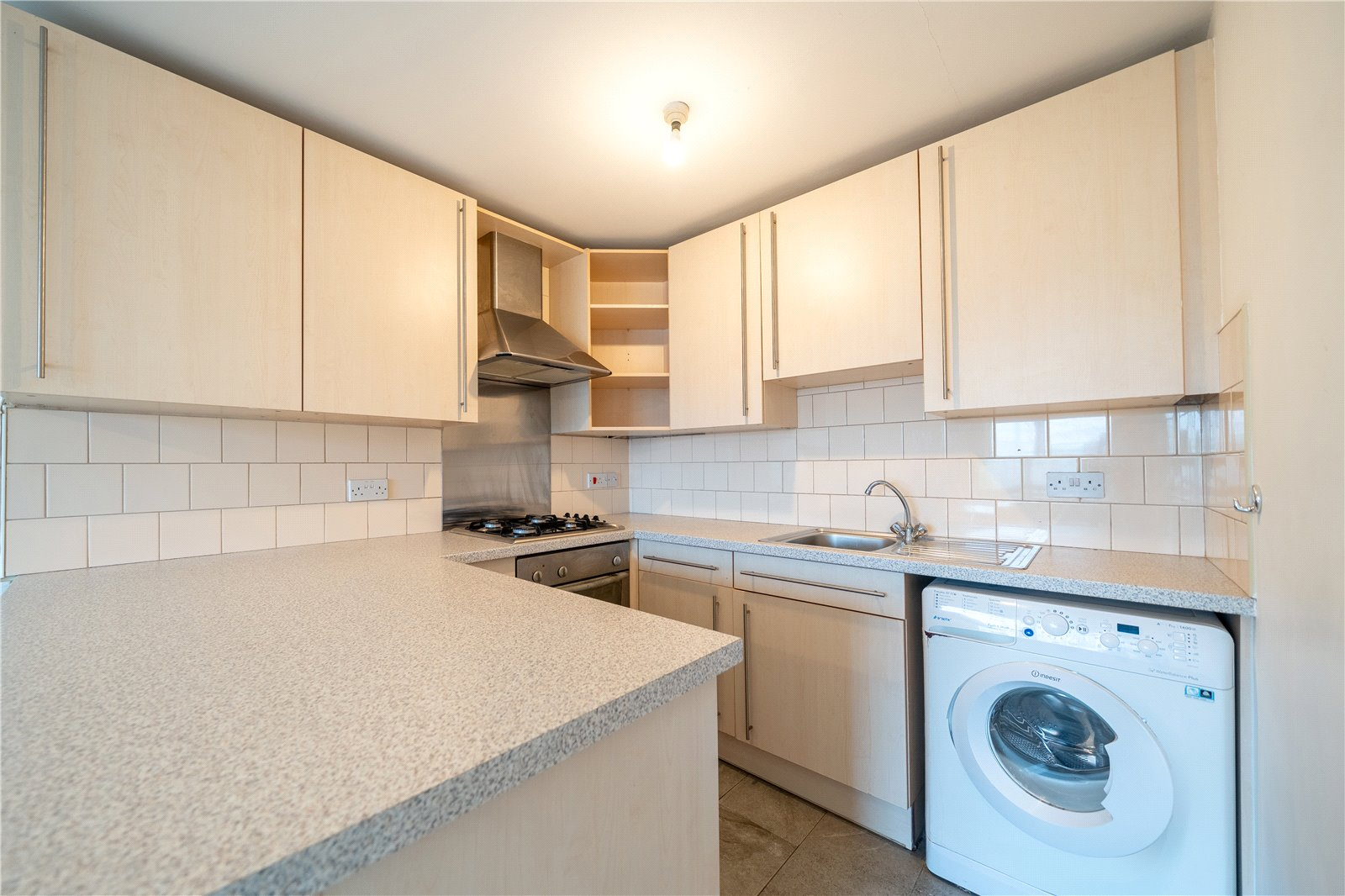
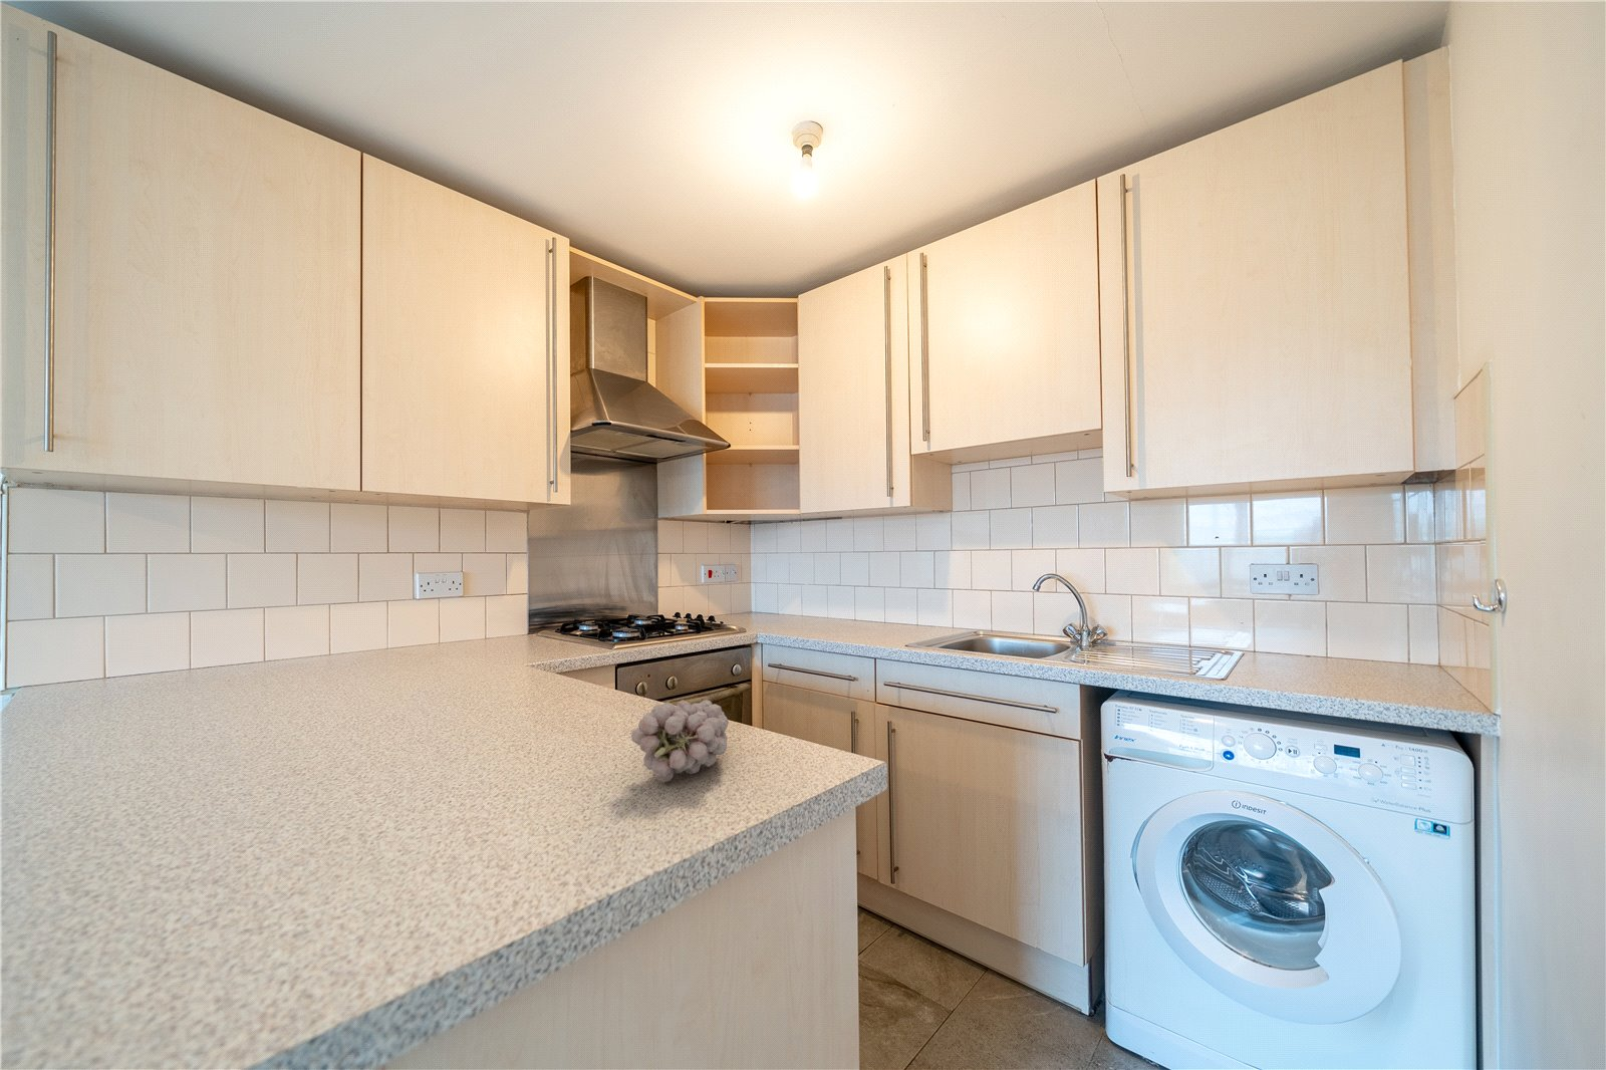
+ fruit [630,699,730,783]
